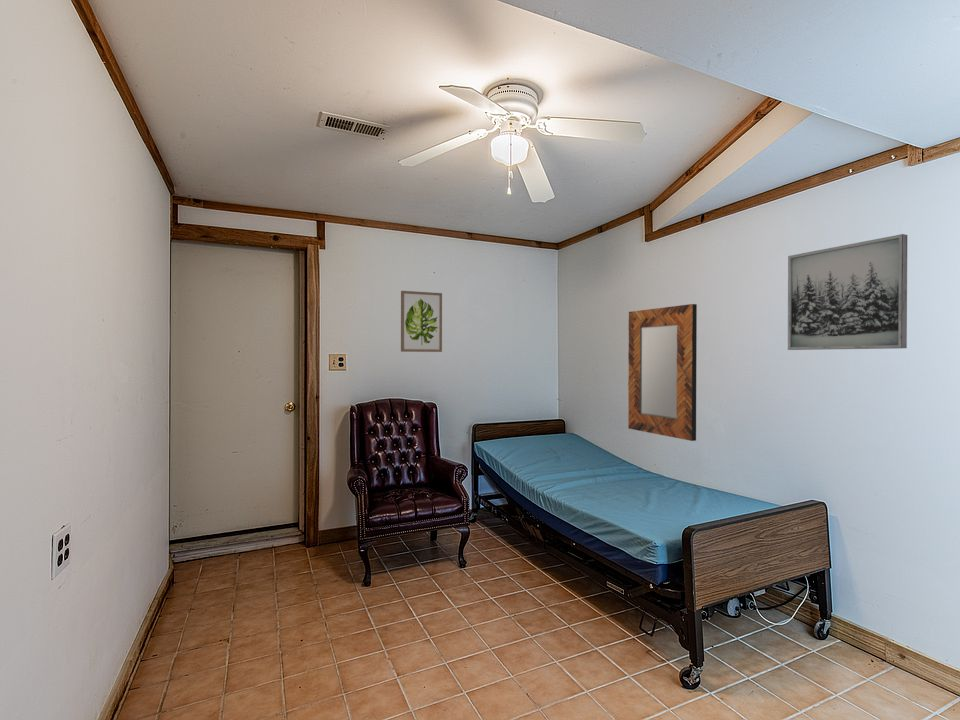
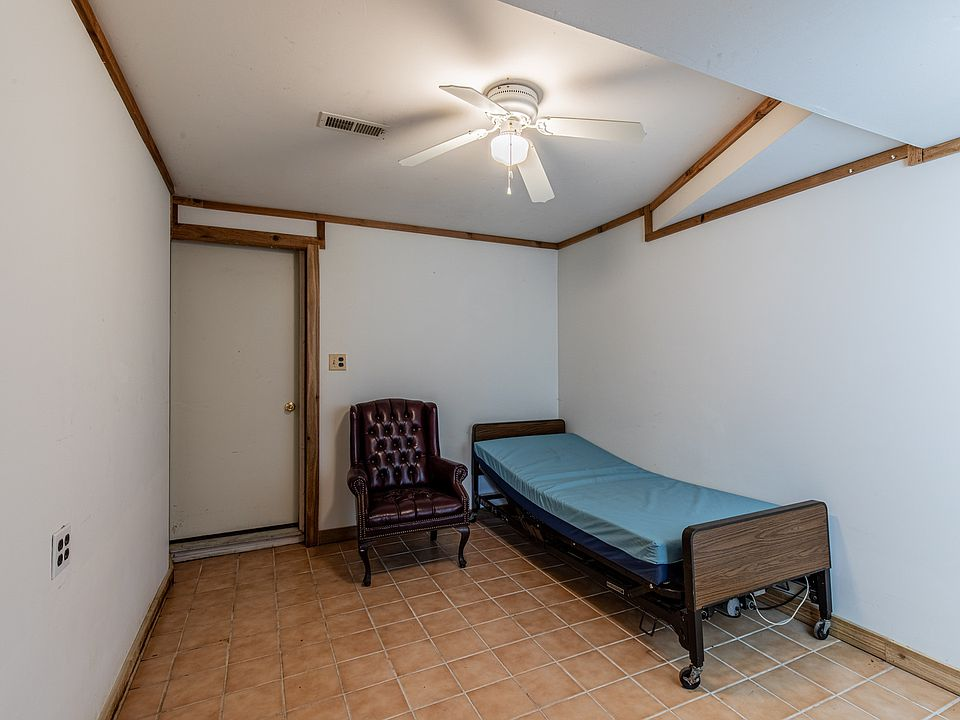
- home mirror [627,303,698,442]
- wall art [787,233,908,351]
- wall art [400,290,443,353]
